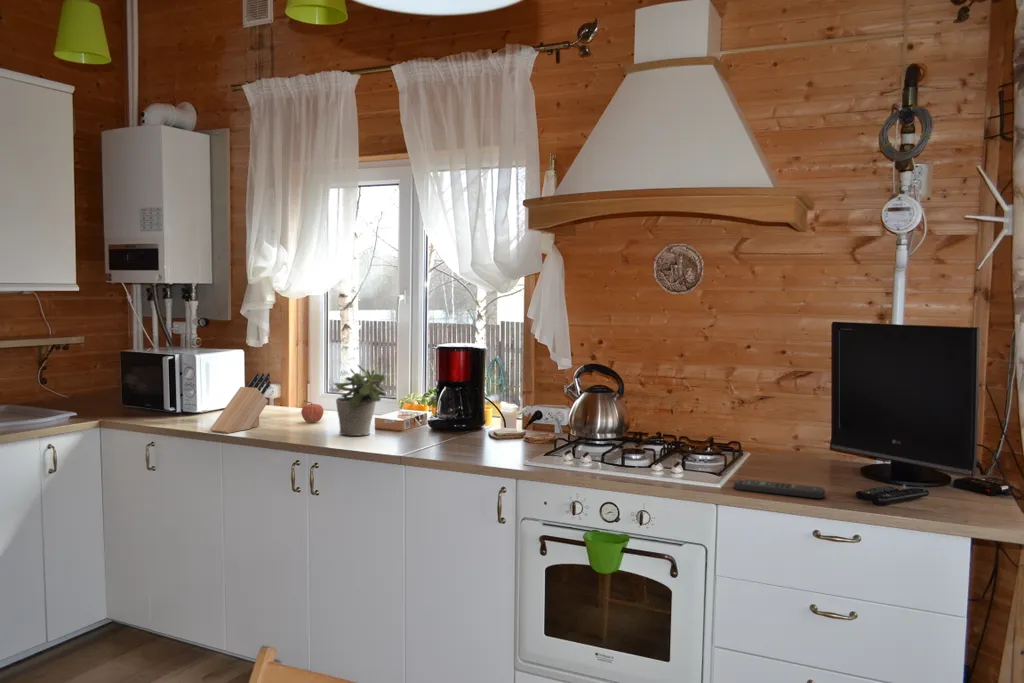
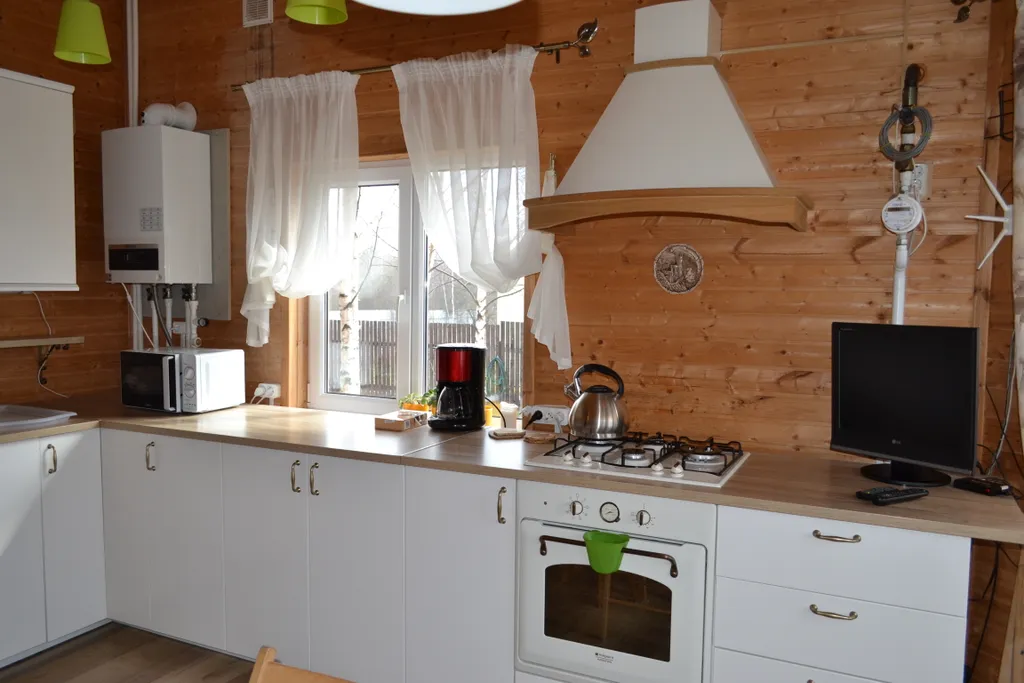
- potted plant [333,364,387,437]
- apple [300,402,325,424]
- knife block [209,372,272,434]
- remote control [733,478,826,499]
